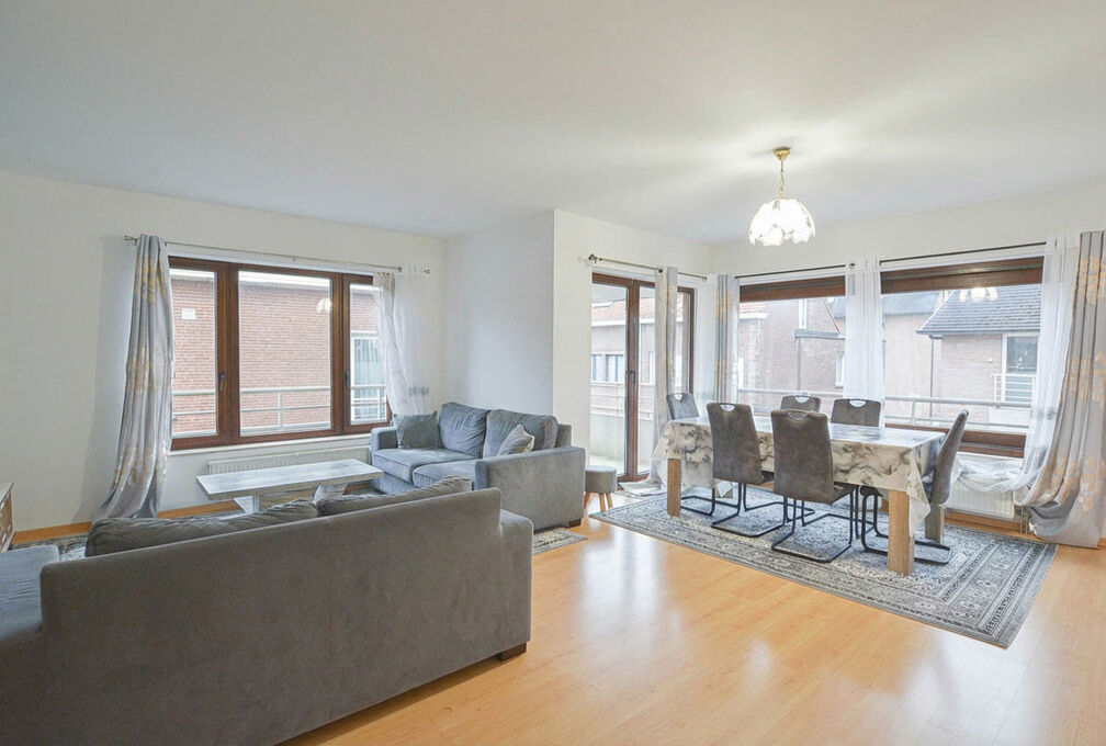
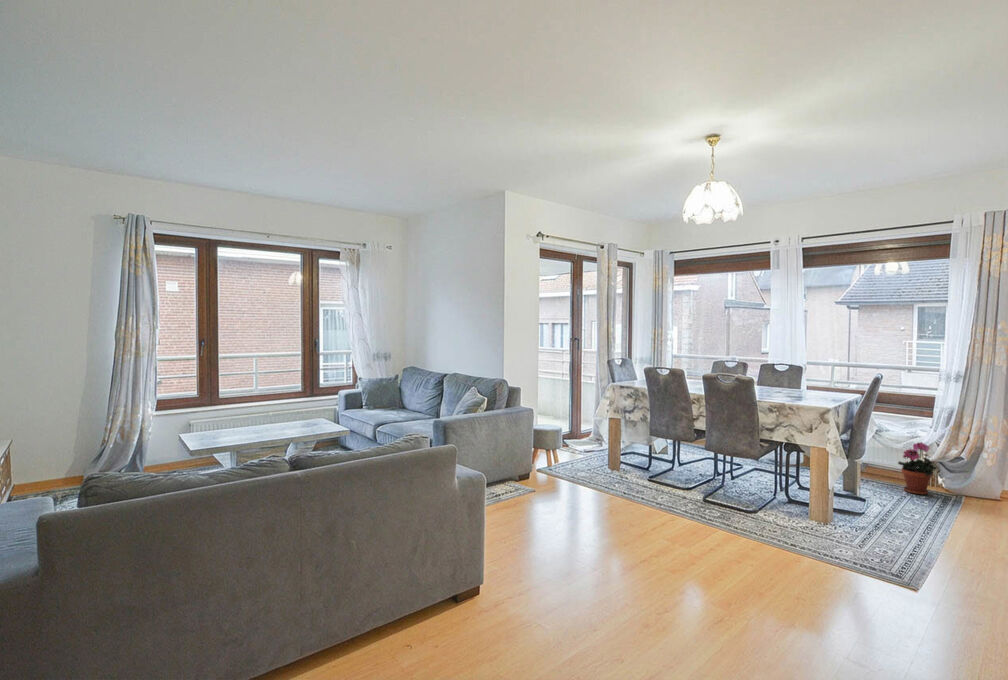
+ potted plant [897,441,938,496]
